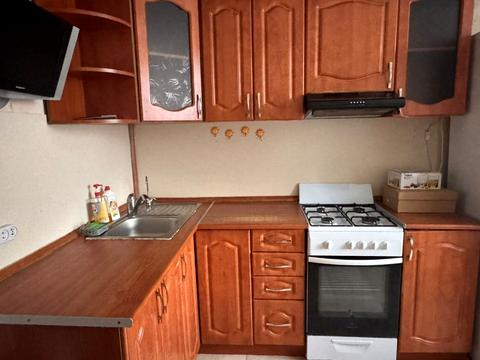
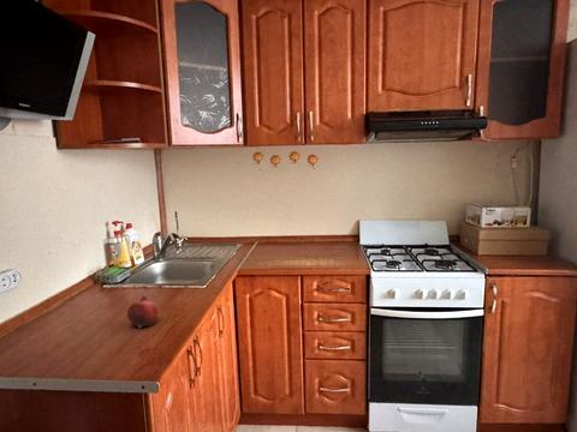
+ fruit [126,294,159,329]
